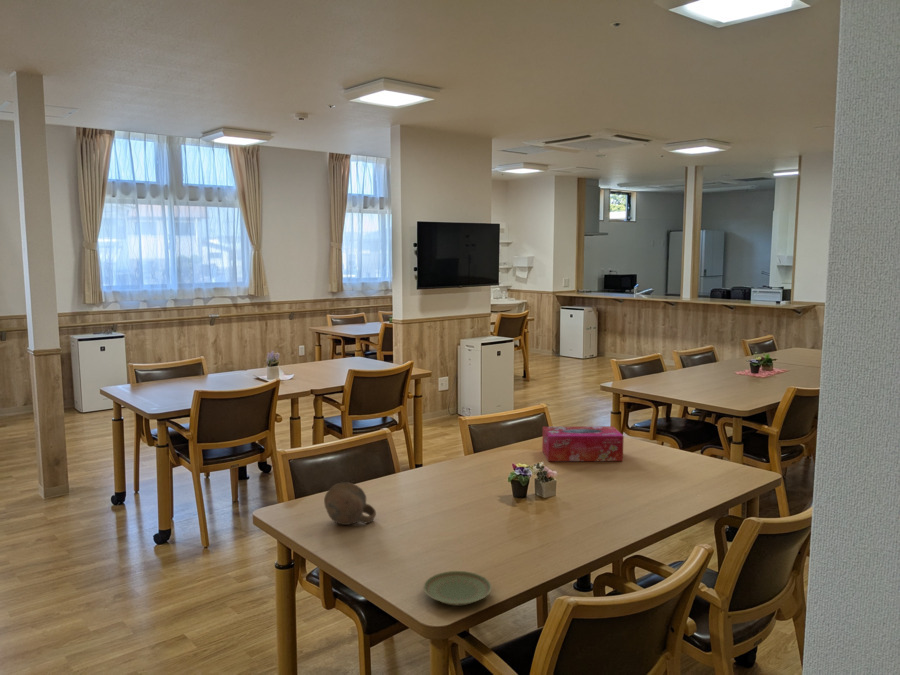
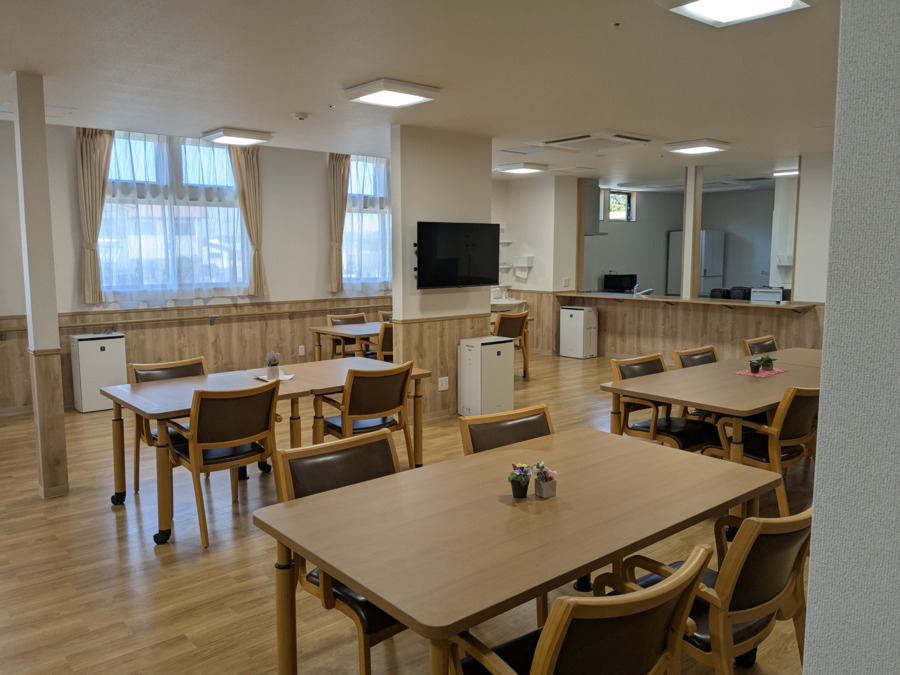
- cup [323,481,377,526]
- tissue box [541,425,625,462]
- plate [422,570,493,606]
